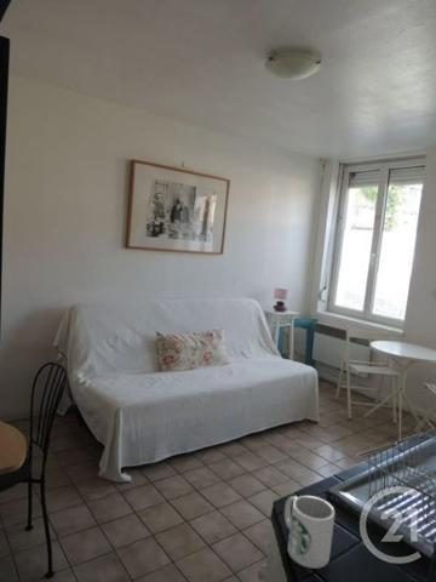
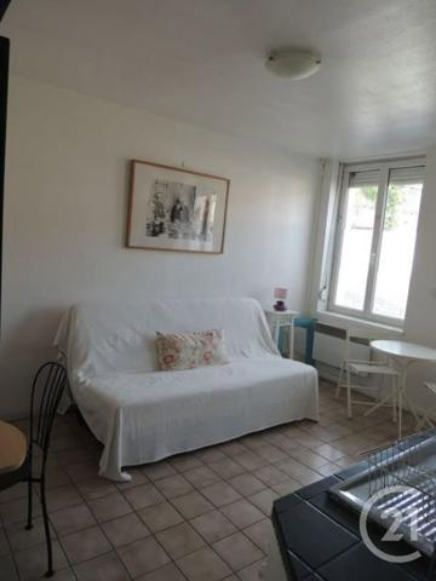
- mug [283,495,335,570]
